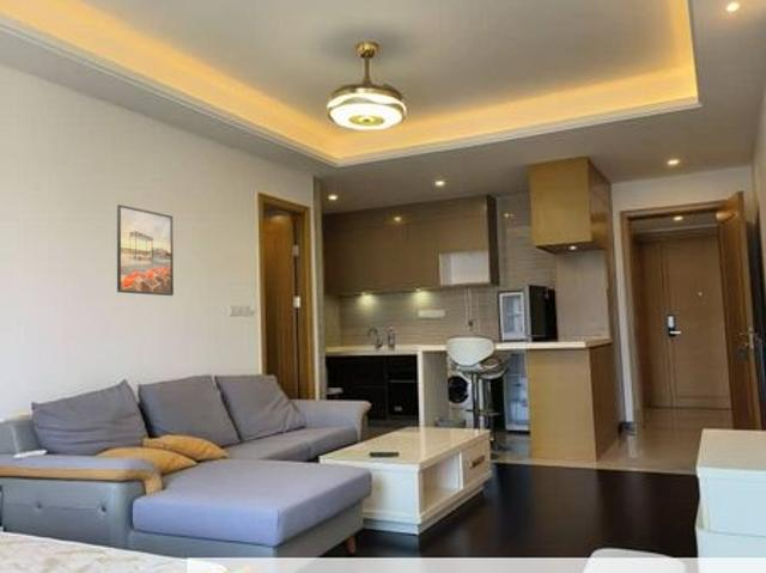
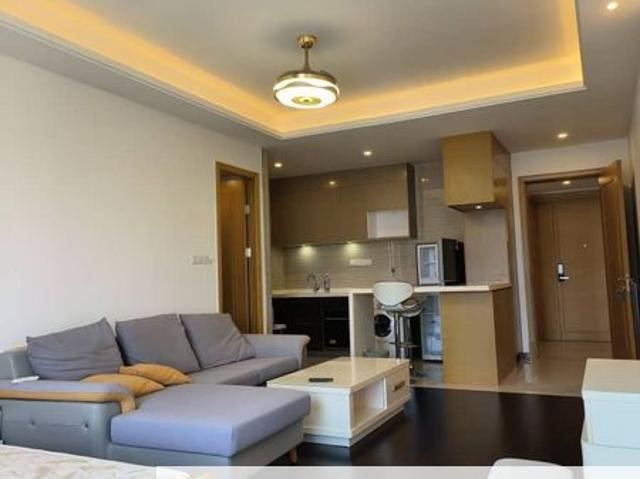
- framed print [116,203,175,297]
